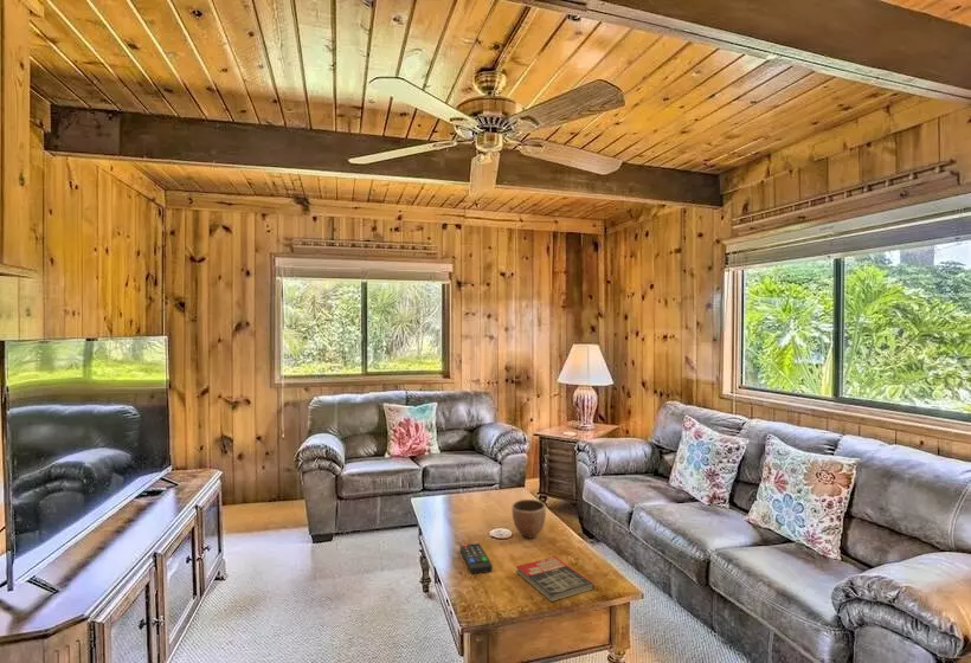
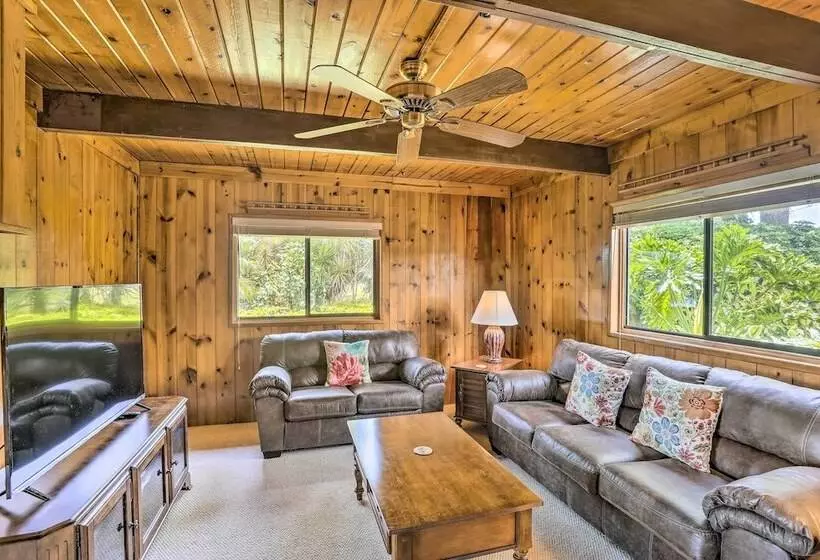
- remote control [459,542,494,575]
- decorative bowl [510,498,547,539]
- book [515,555,594,603]
